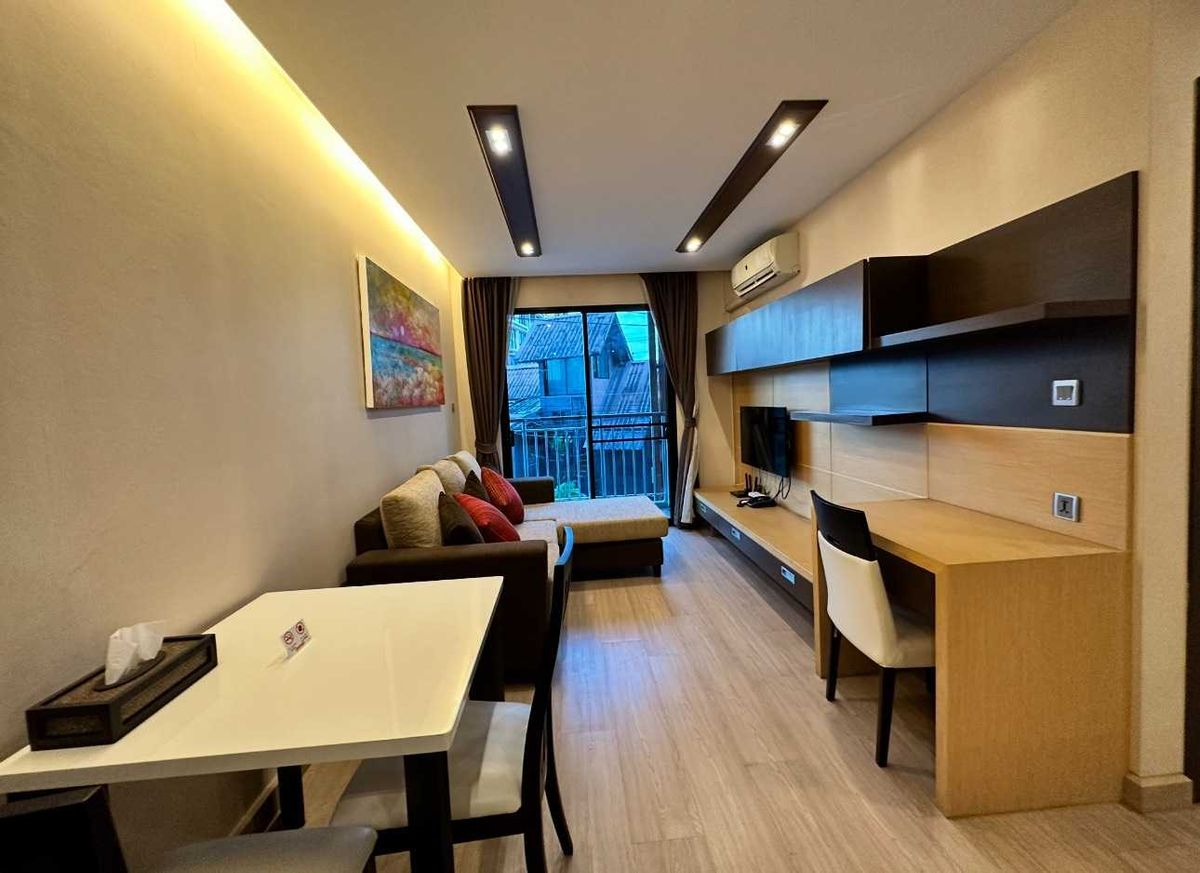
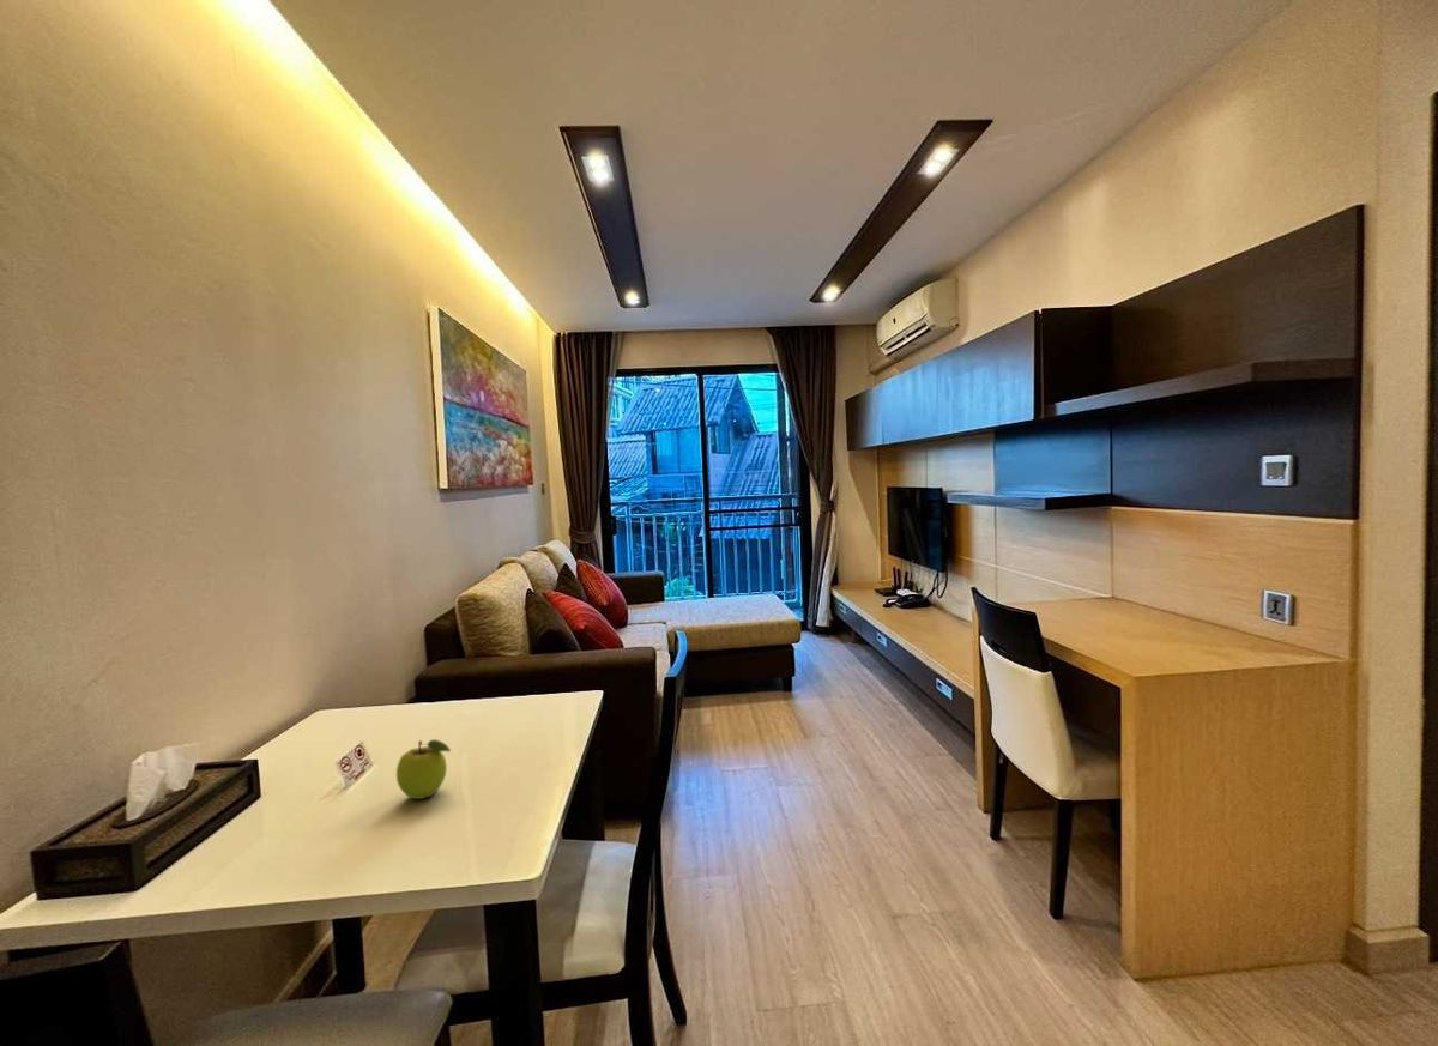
+ fruit [395,738,452,800]
